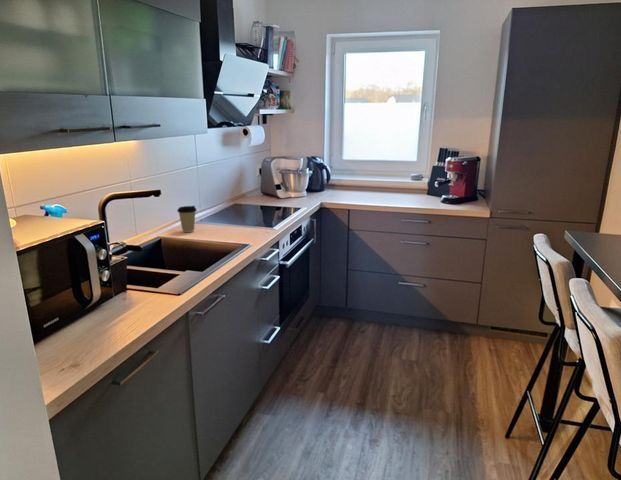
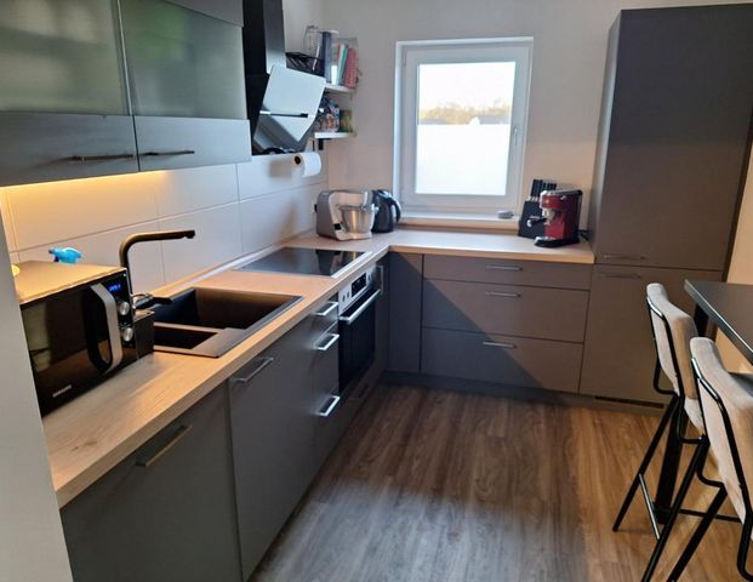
- coffee cup [176,205,198,233]
